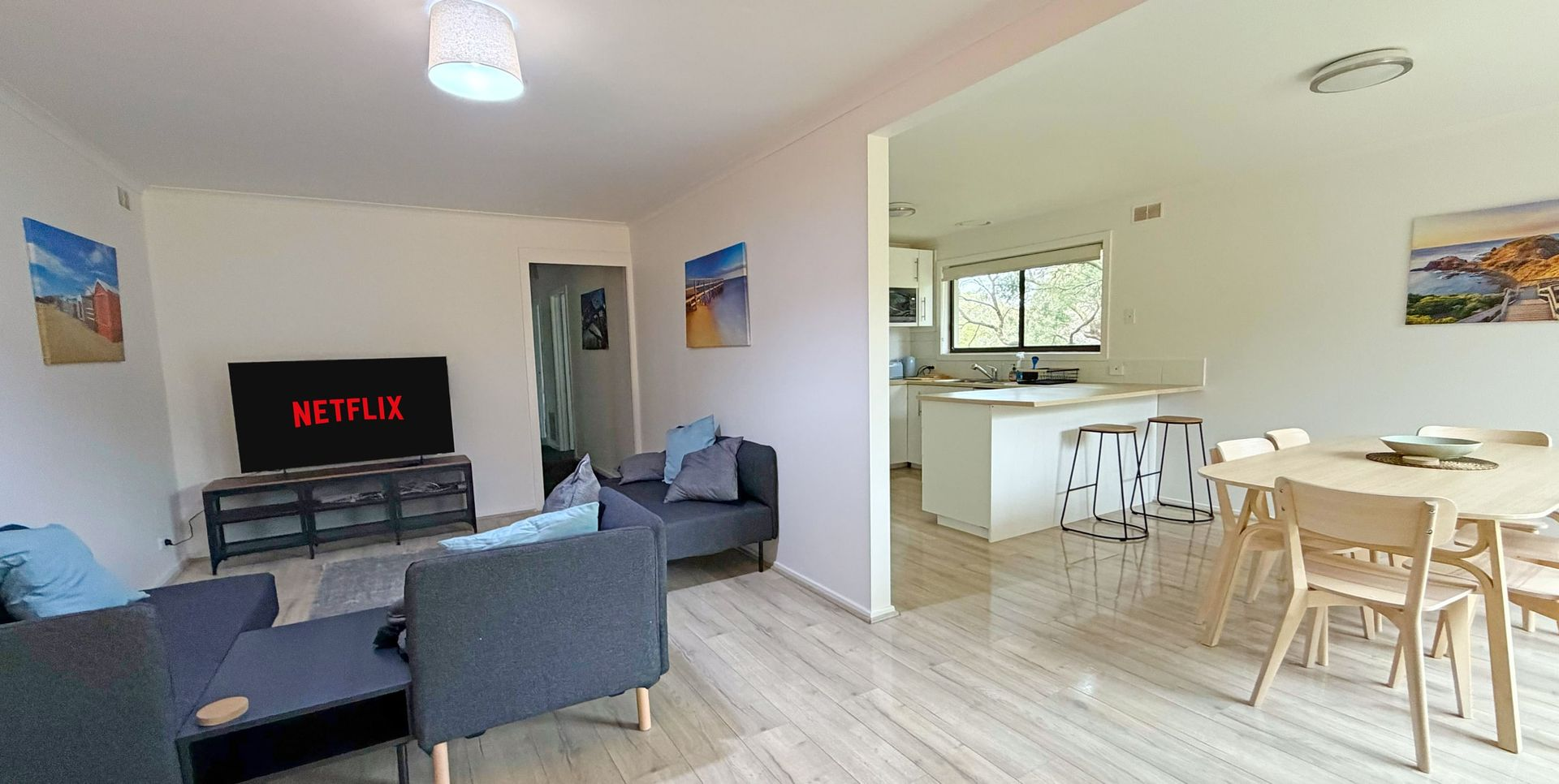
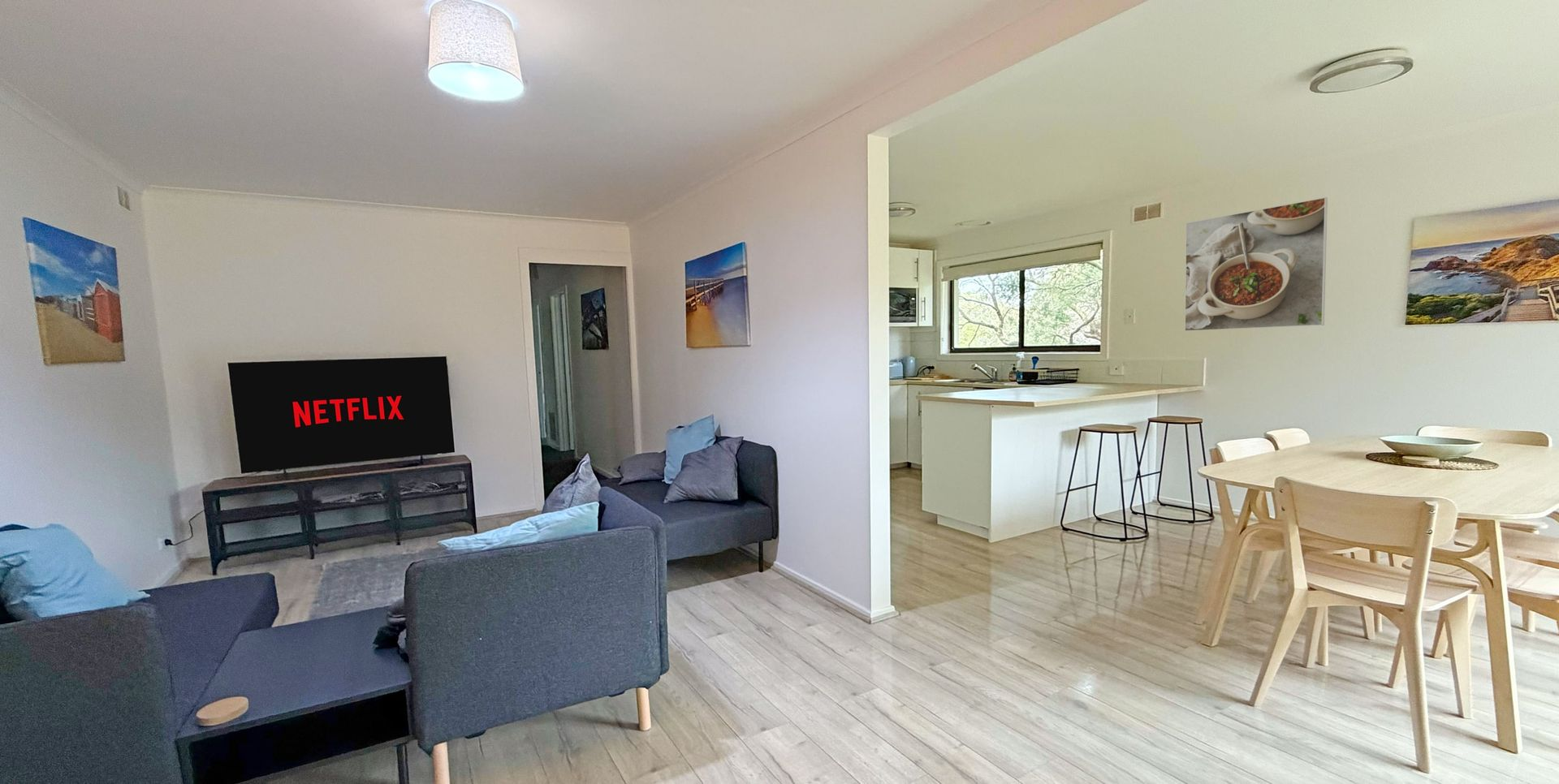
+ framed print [1184,196,1328,332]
